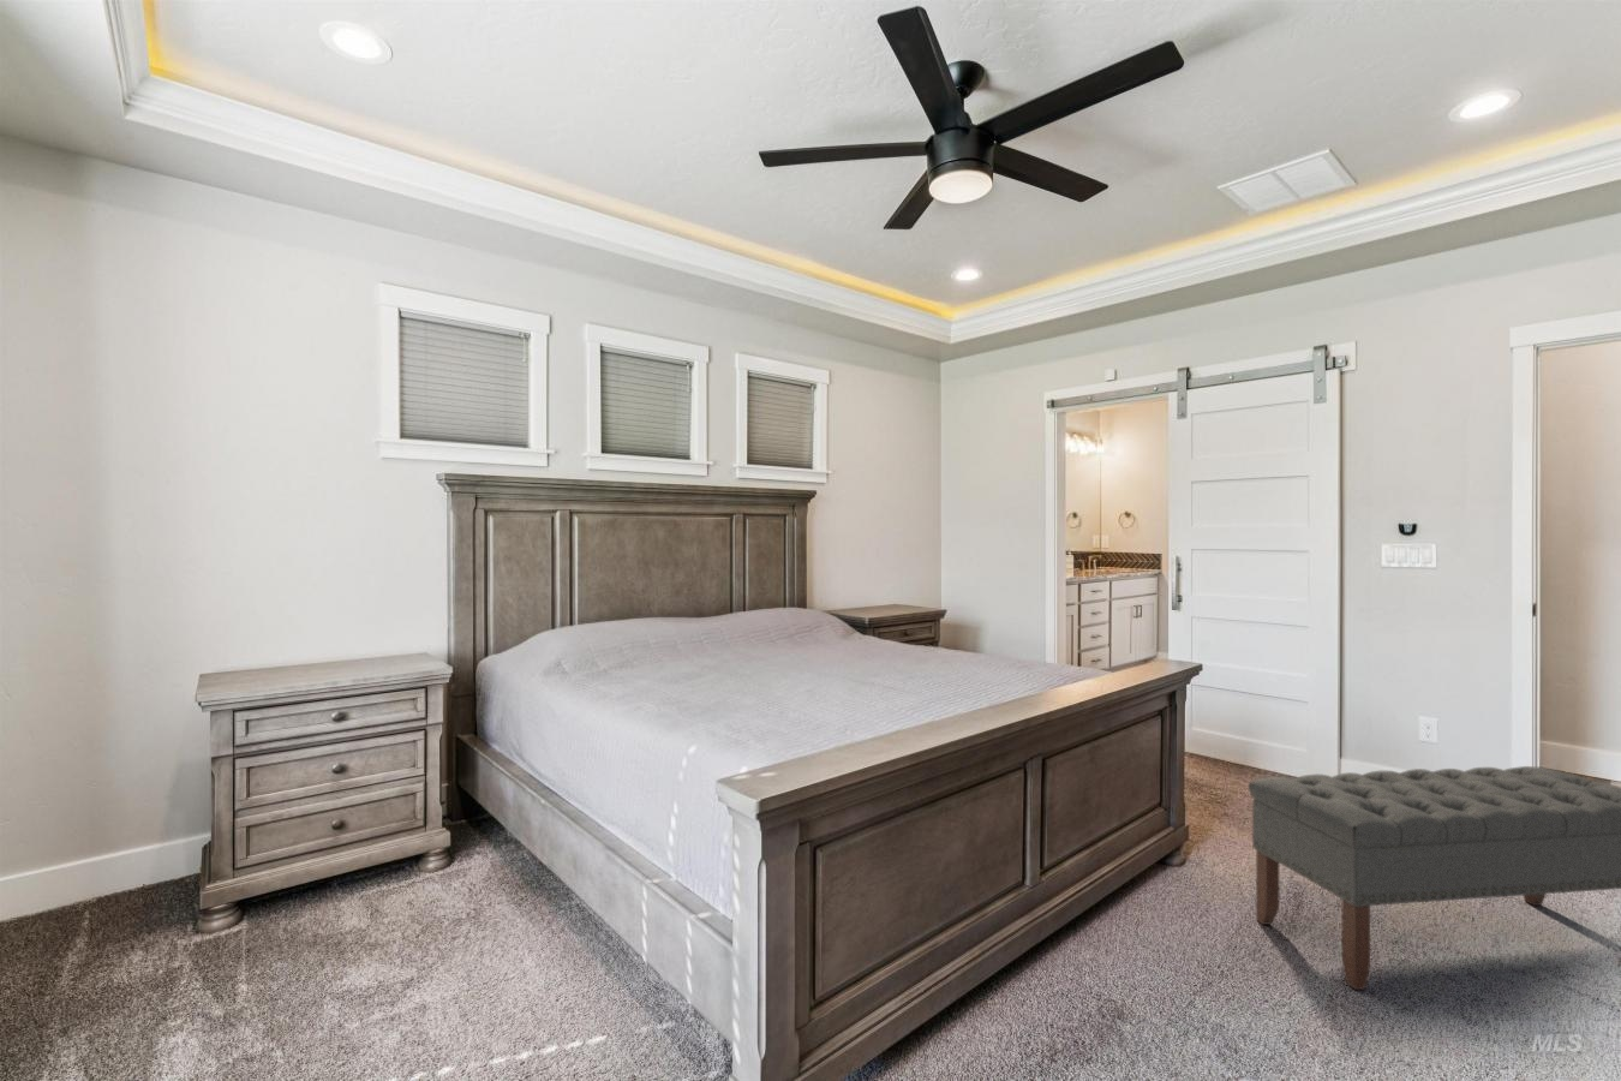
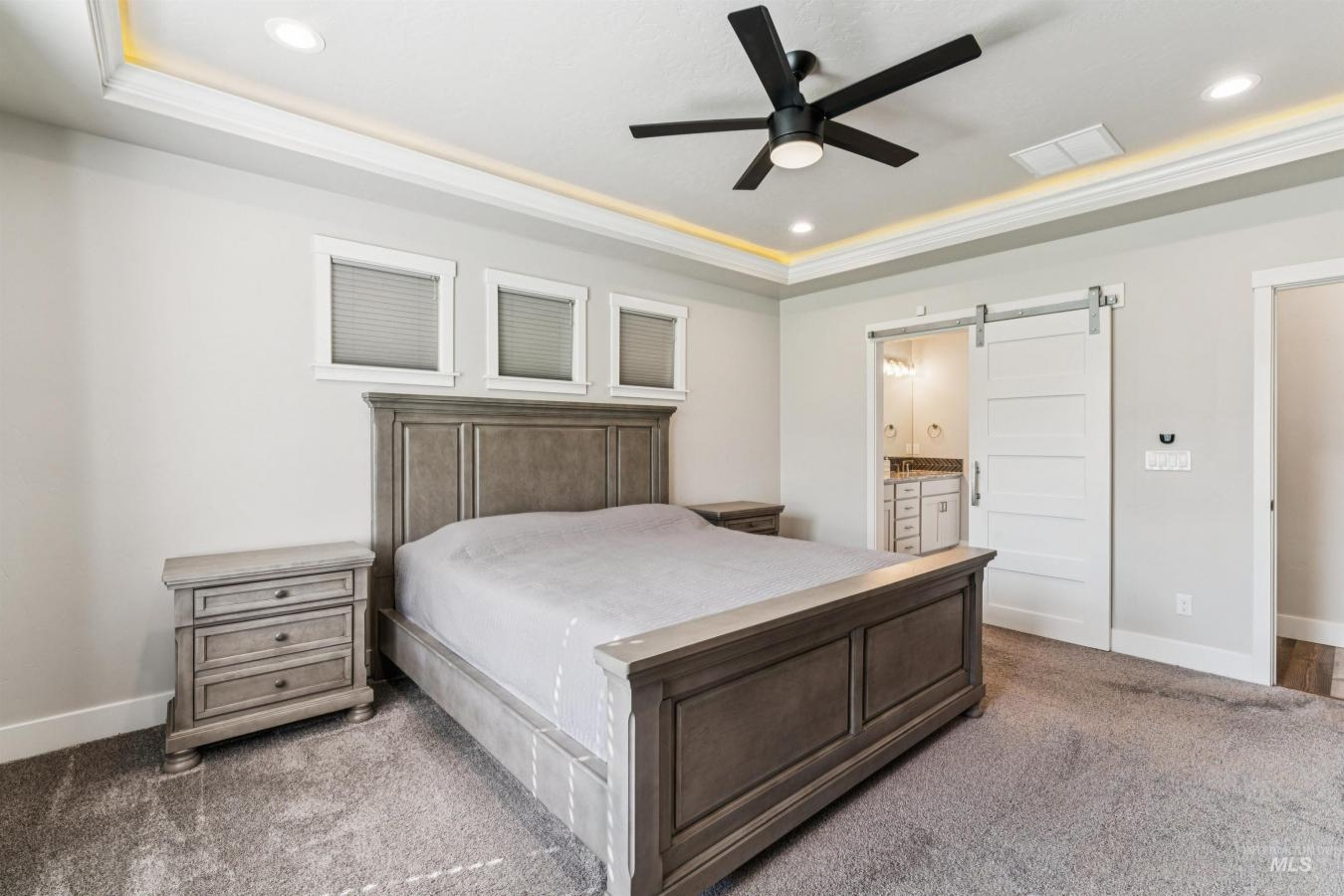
- bench [1247,765,1621,991]
